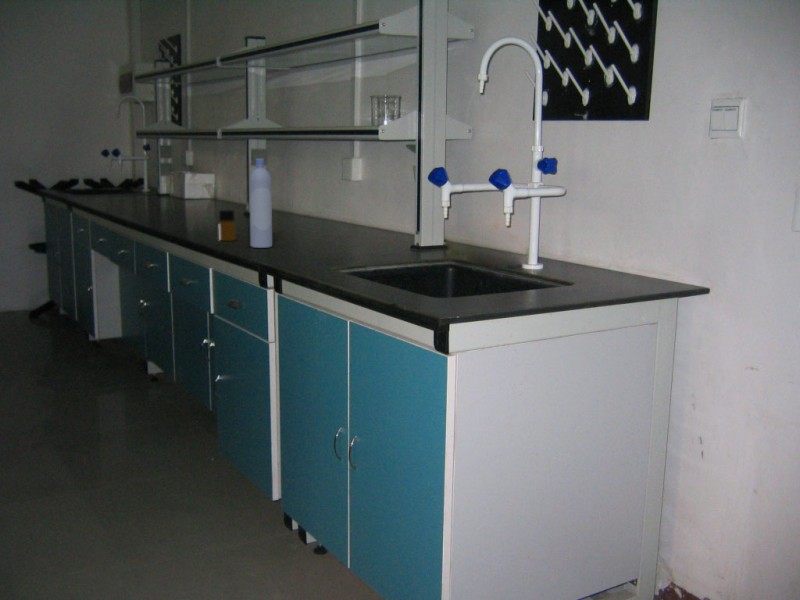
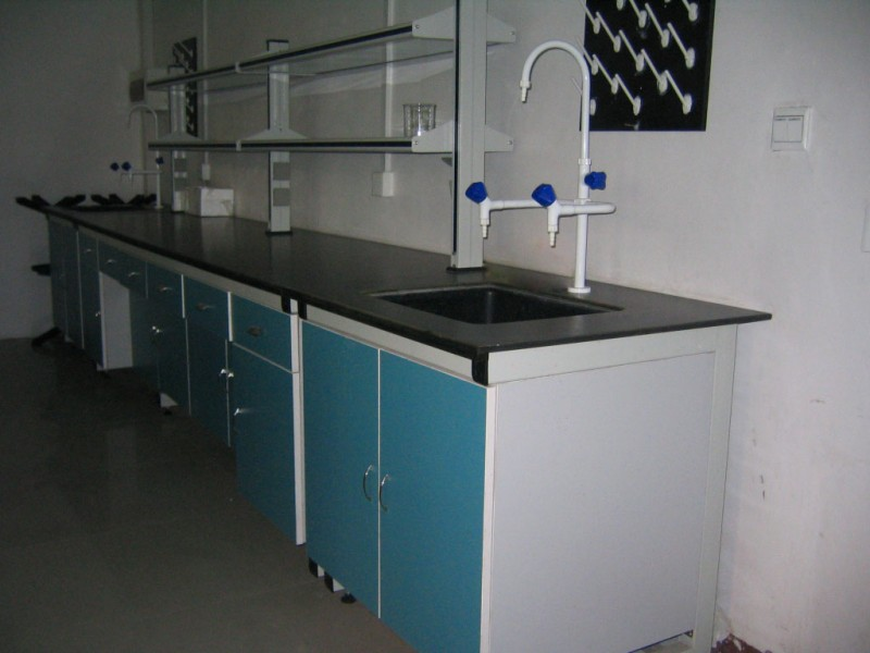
- bottle [248,158,273,249]
- bottle [218,209,237,242]
